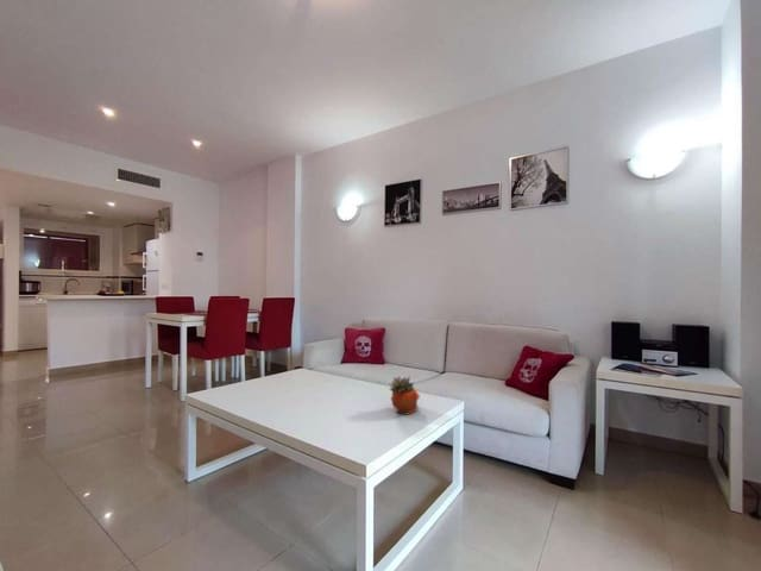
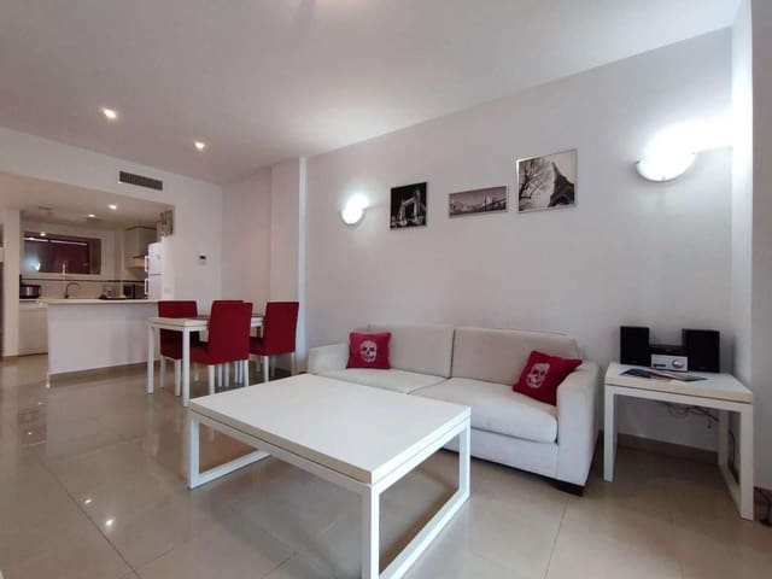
- succulent planter [388,375,421,416]
